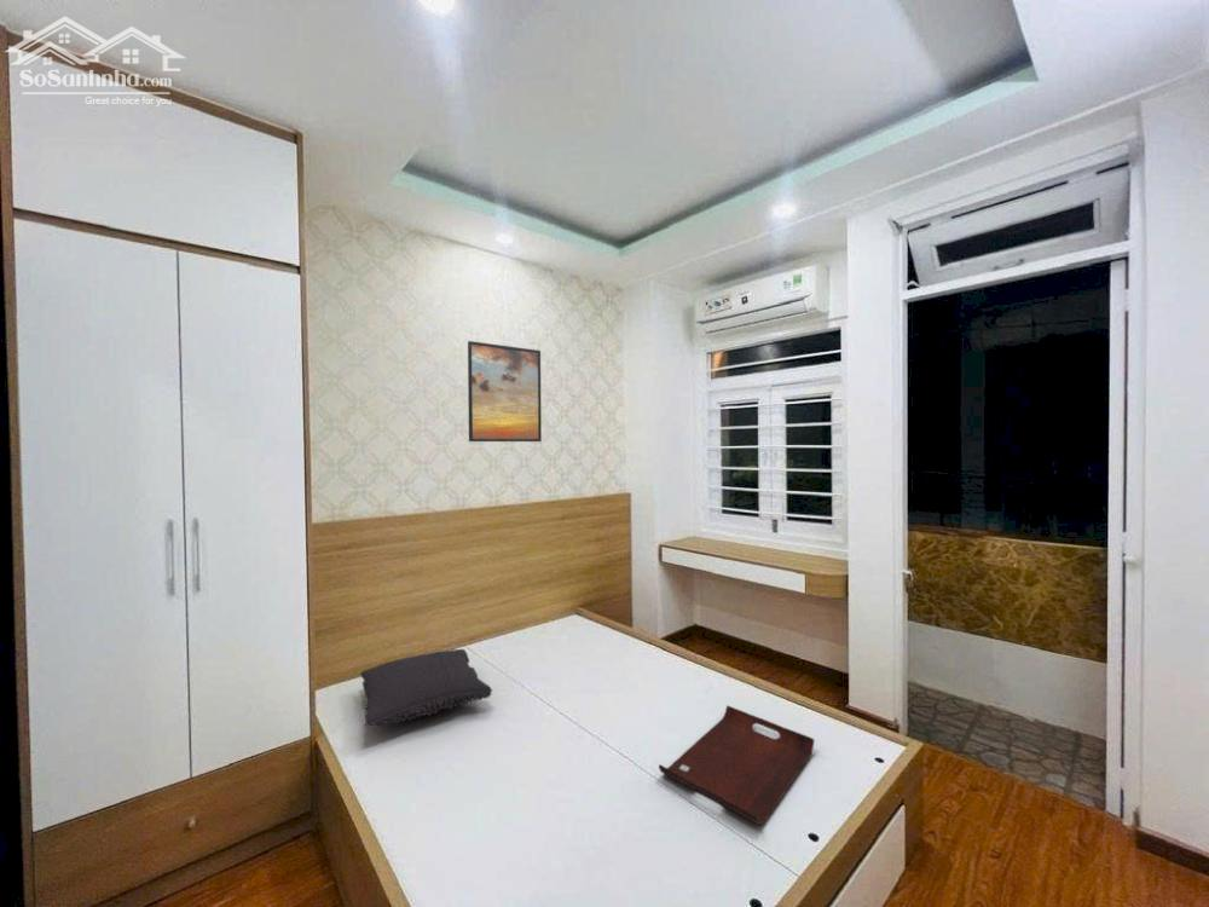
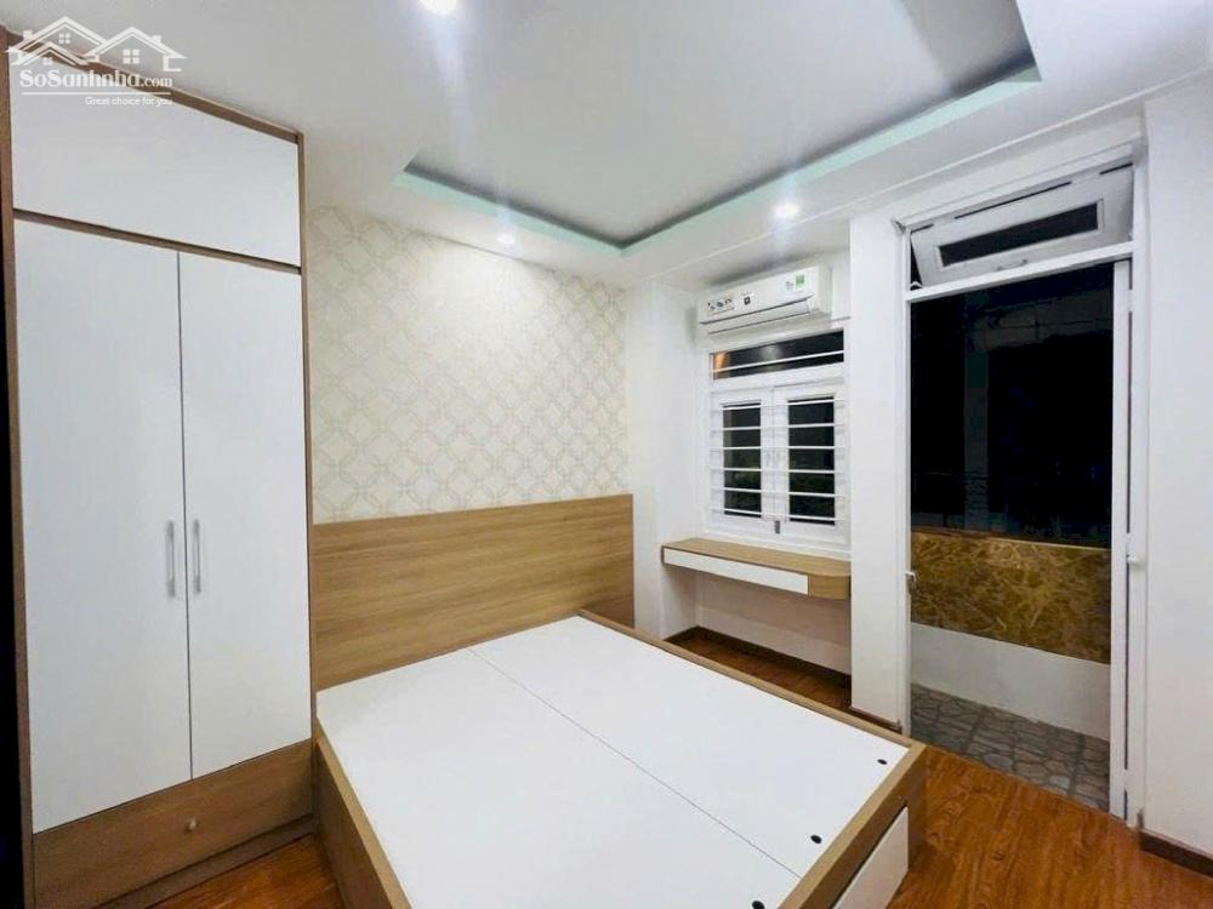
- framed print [467,340,543,443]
- serving tray [658,704,815,826]
- pillow [359,648,493,728]
